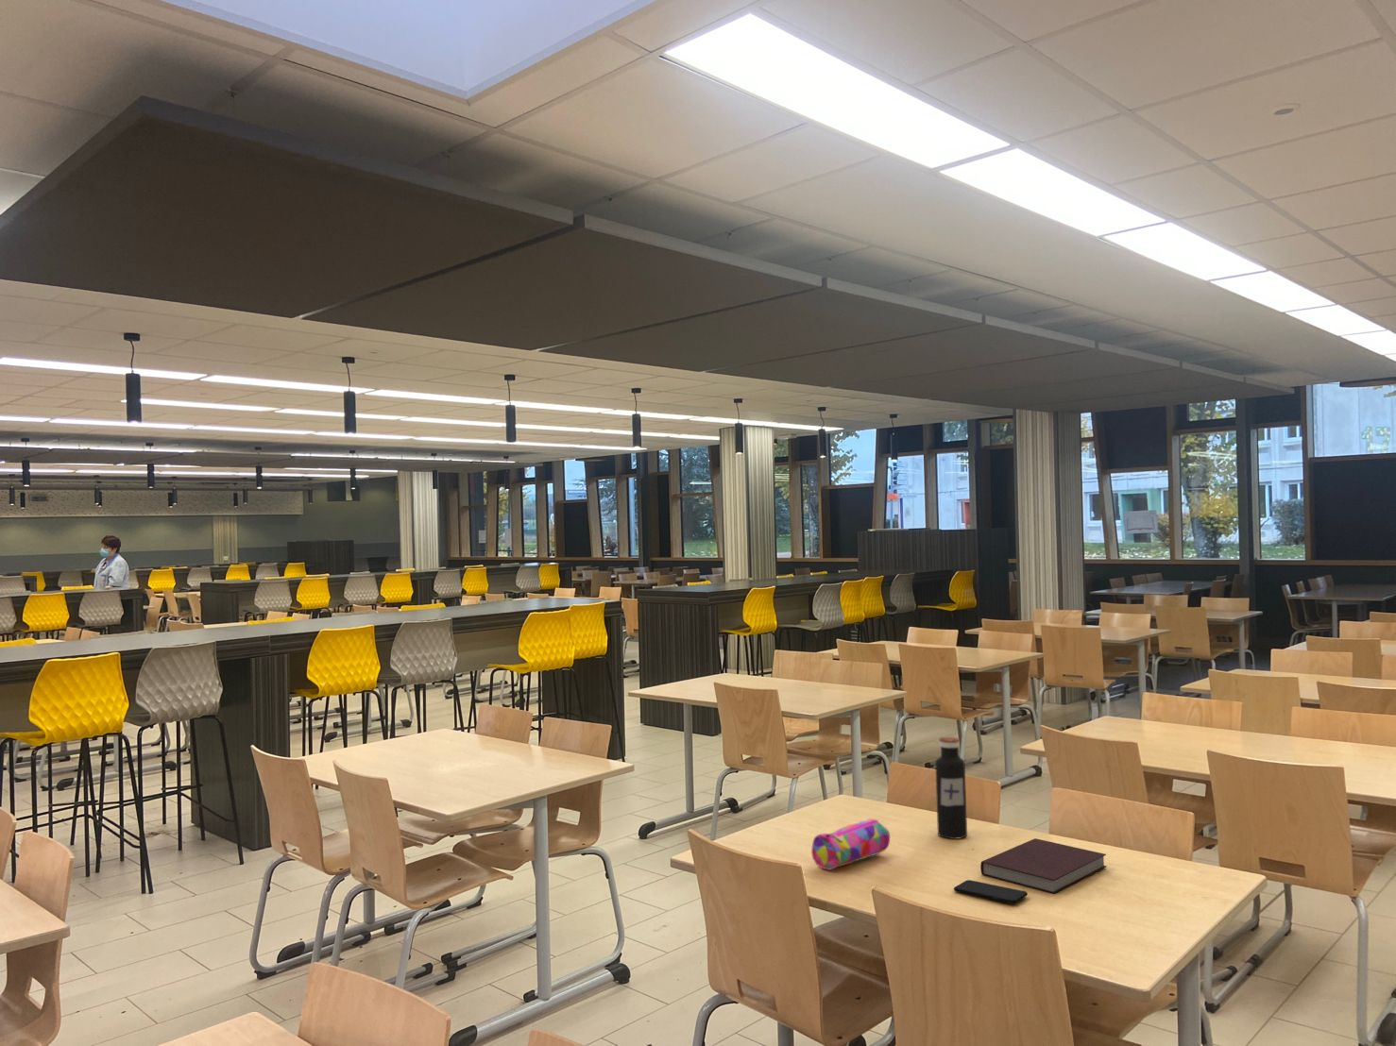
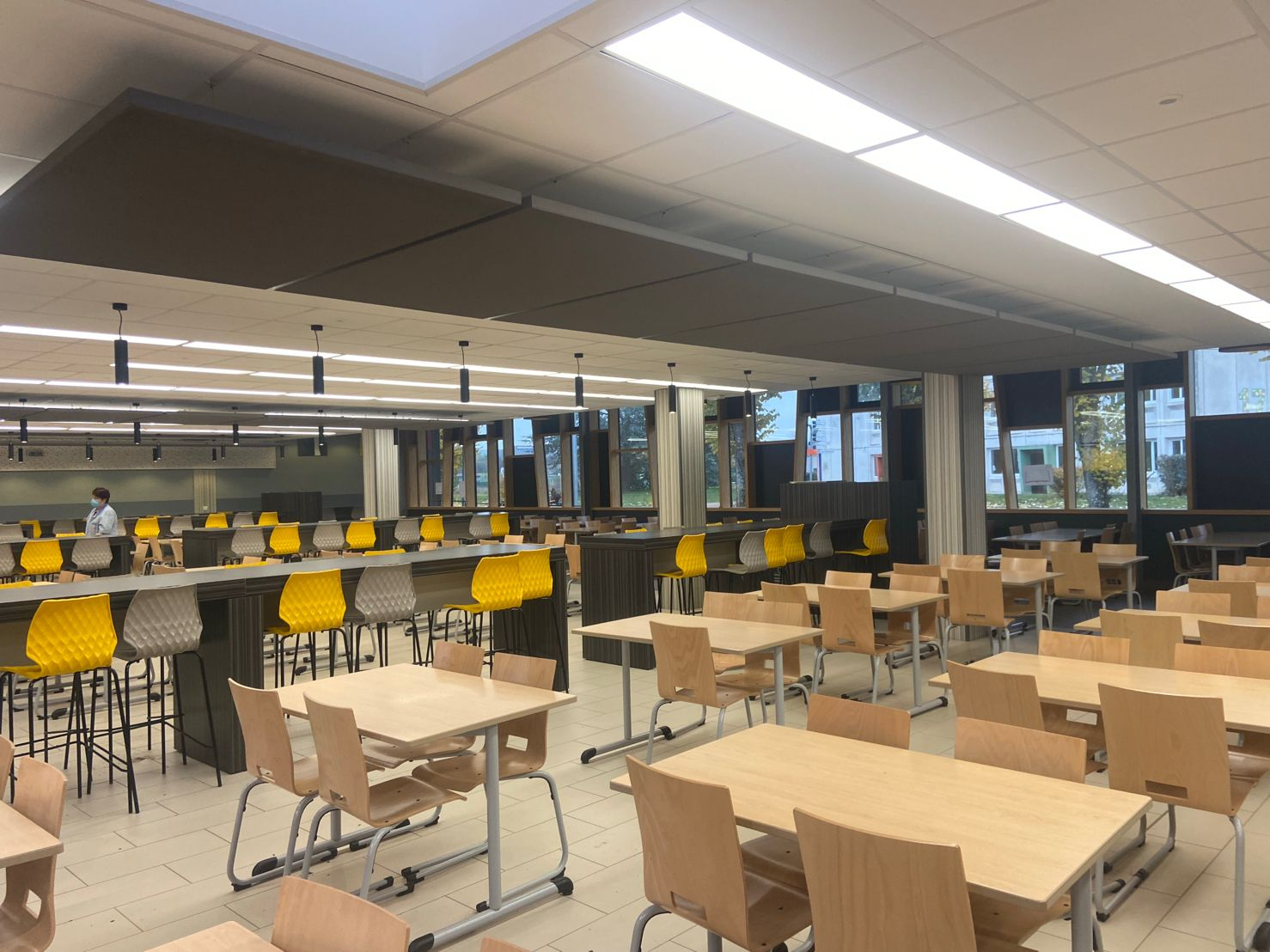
- smartphone [953,879,1029,904]
- water bottle [934,736,968,841]
- pencil case [810,817,890,871]
- notebook [979,837,1107,895]
